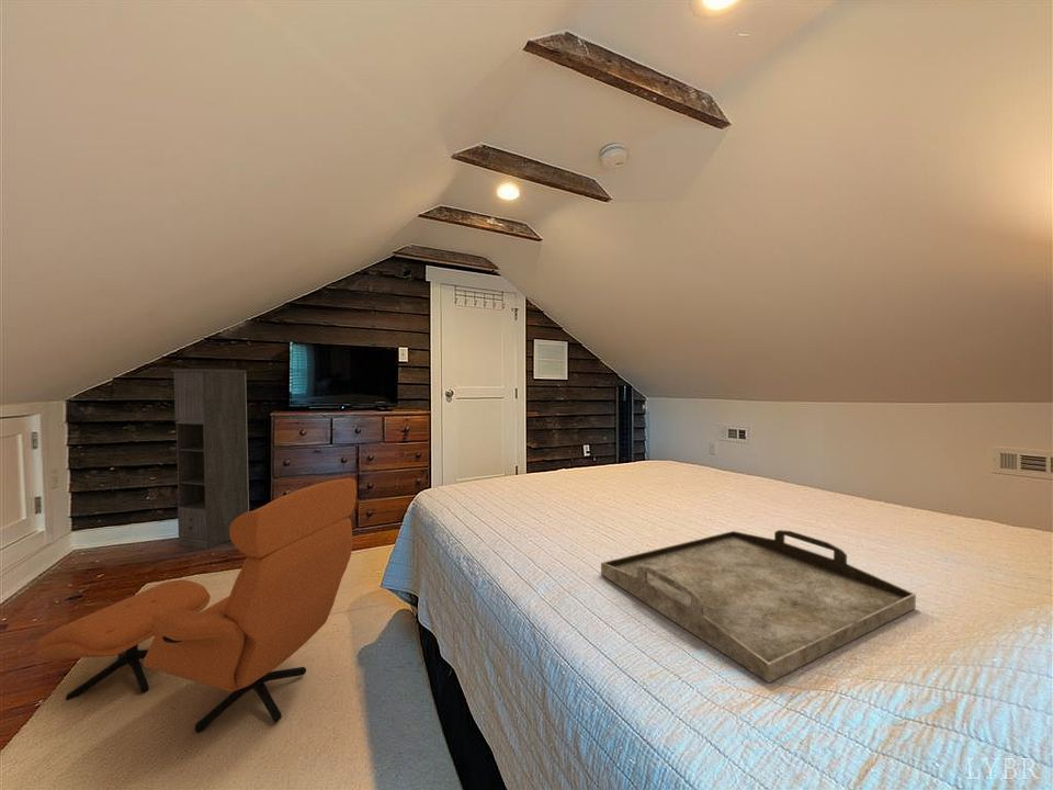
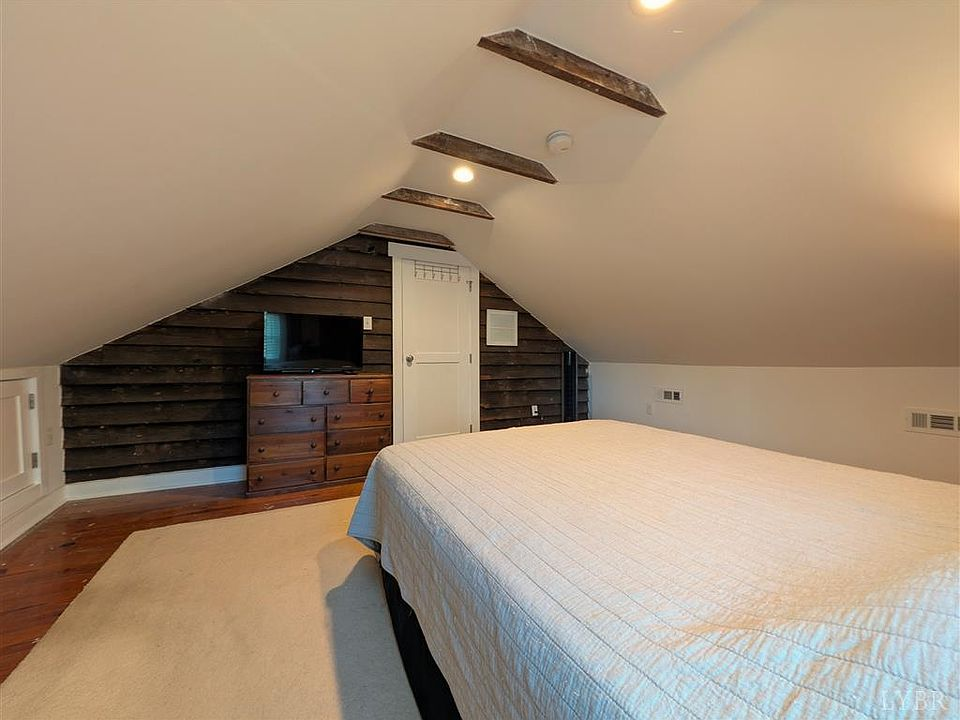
- armchair [34,477,358,733]
- serving tray [600,529,917,684]
- storage cabinet [169,368,250,550]
